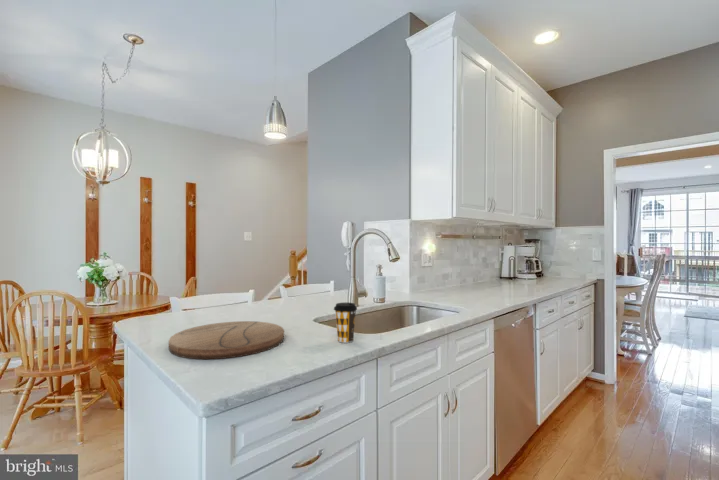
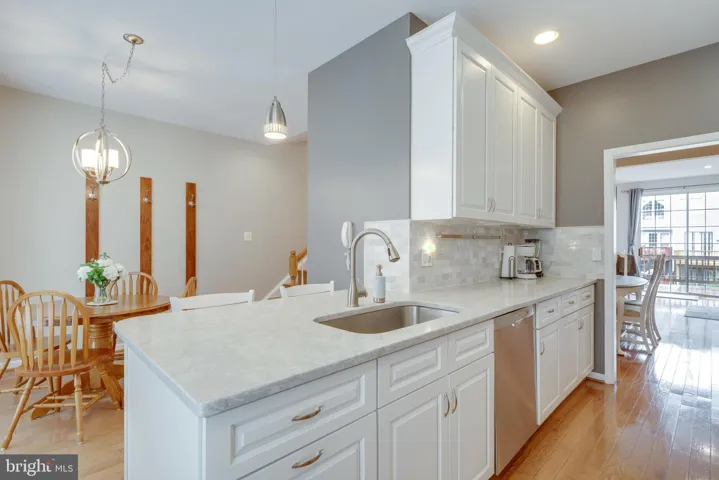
- cutting board [168,320,285,360]
- coffee cup [333,302,358,344]
